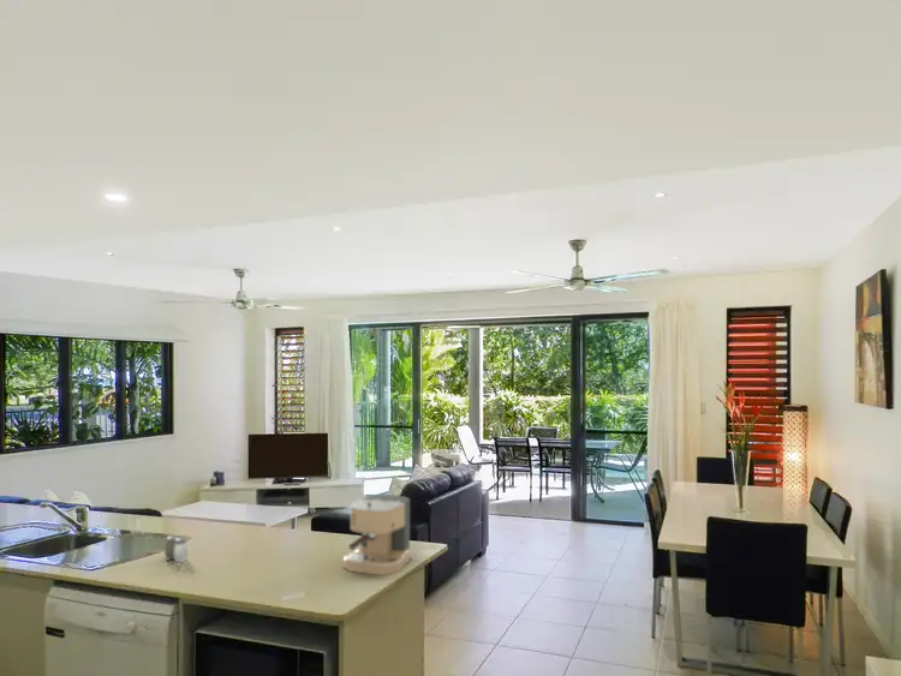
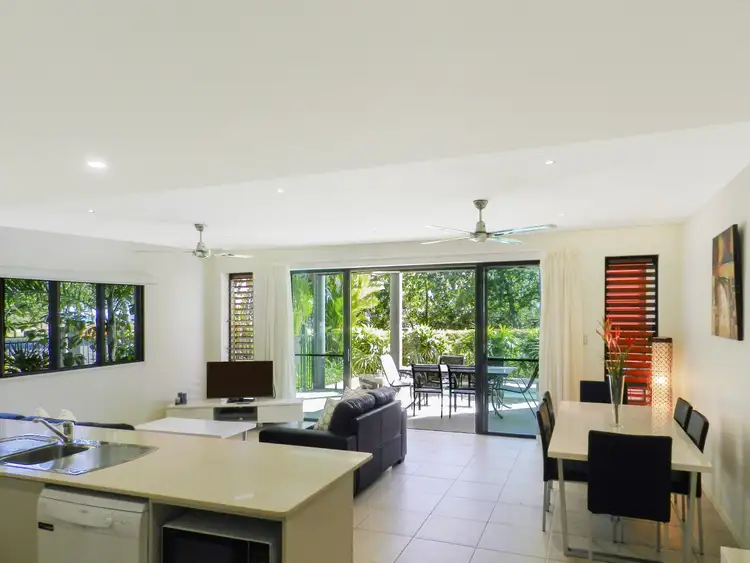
- salt and pepper shaker [163,534,189,563]
- coffee maker [342,493,412,576]
